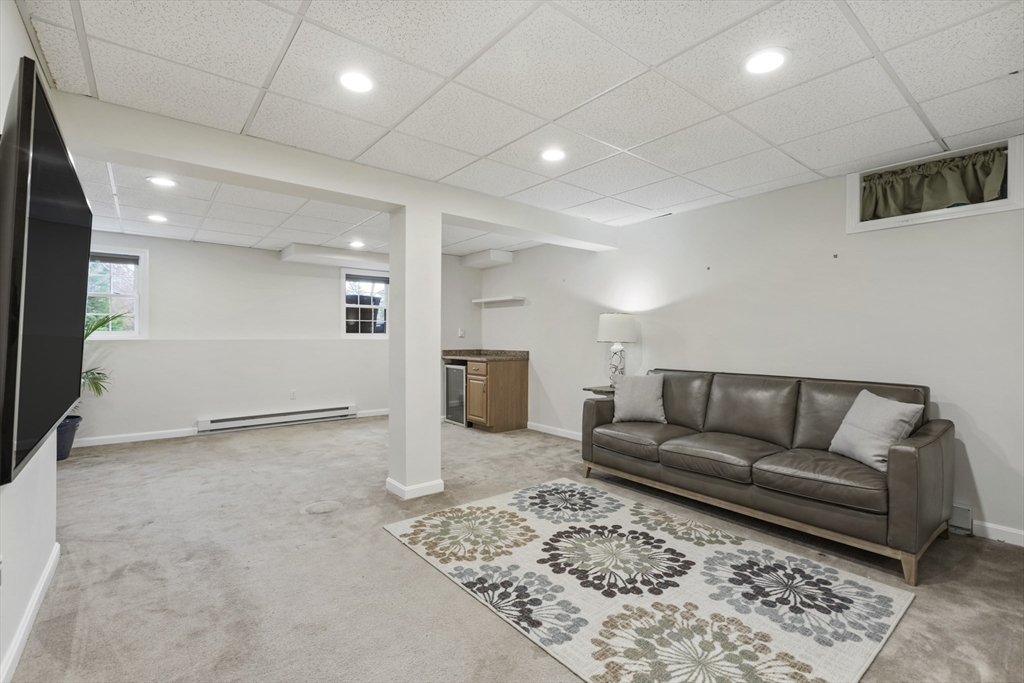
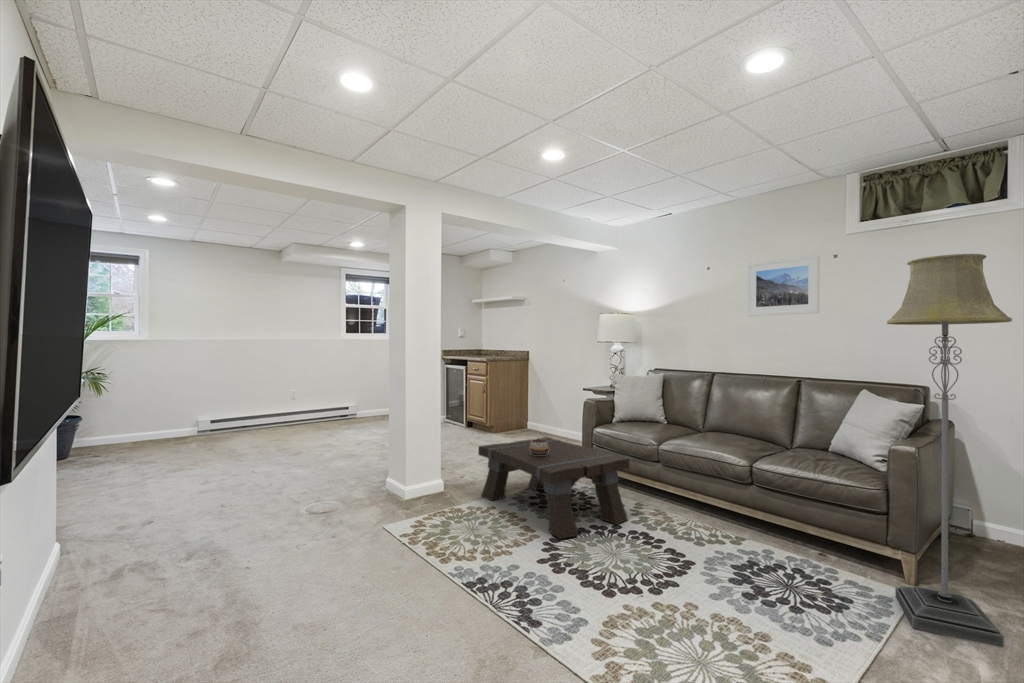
+ decorative bowl [530,438,549,455]
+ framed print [746,254,820,317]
+ floor lamp [886,253,1013,649]
+ coffee table [477,436,630,540]
